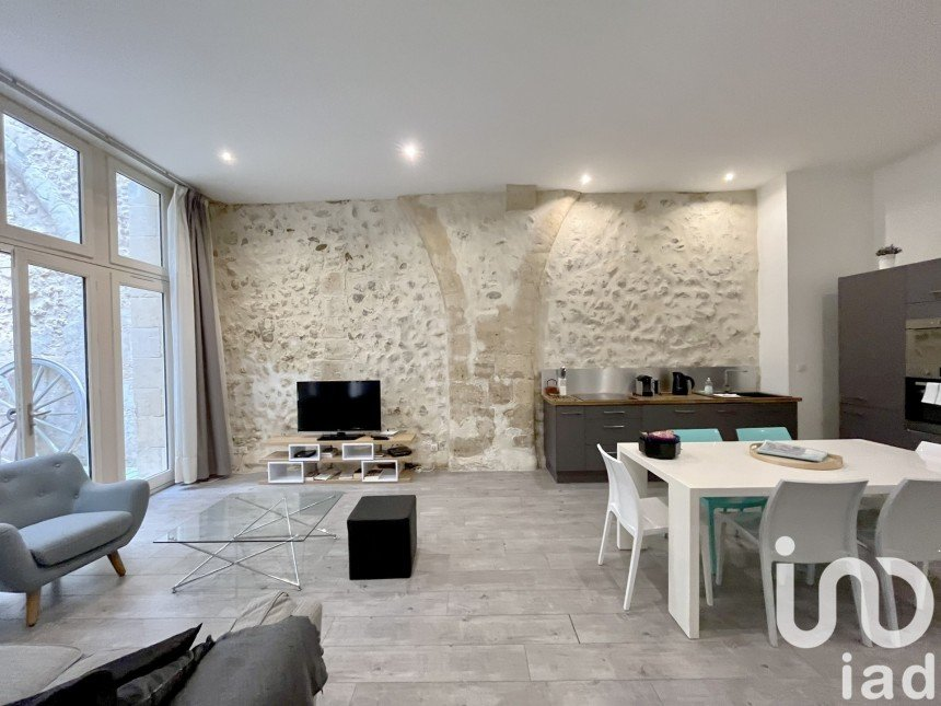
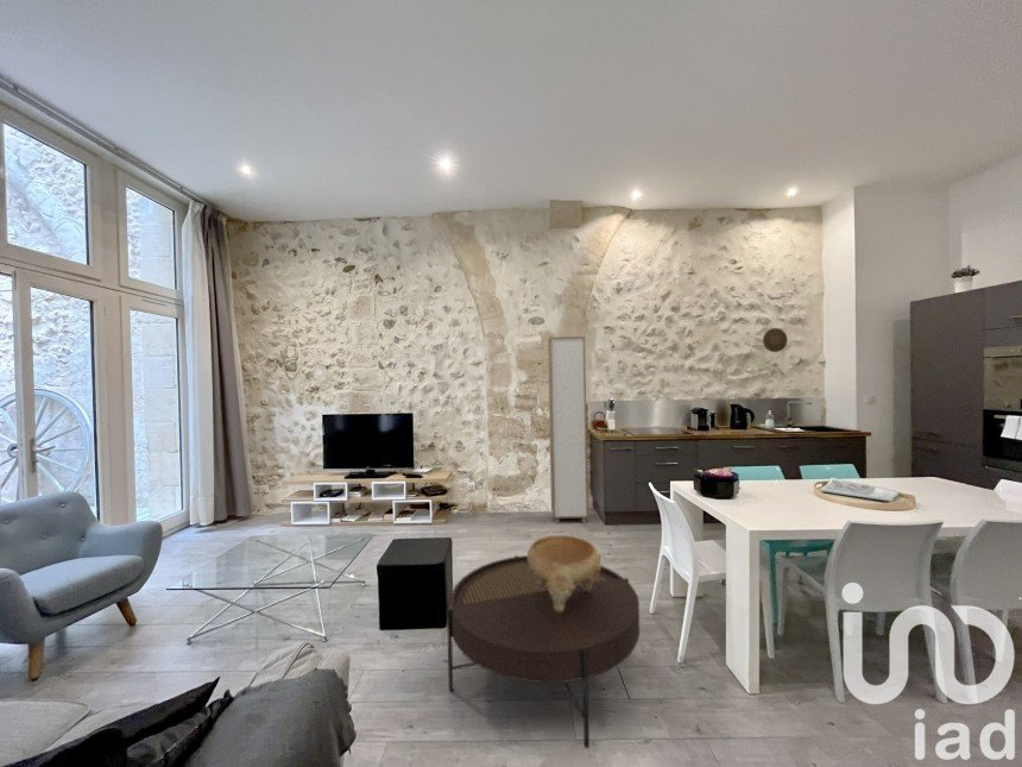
+ decorative plate [762,327,789,353]
+ coffee table [446,554,641,749]
+ decorative bowl [526,534,601,612]
+ cabinet [547,335,589,523]
